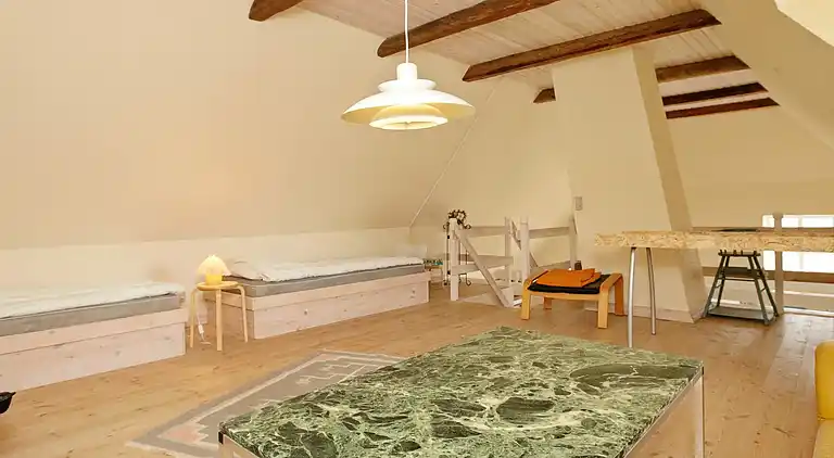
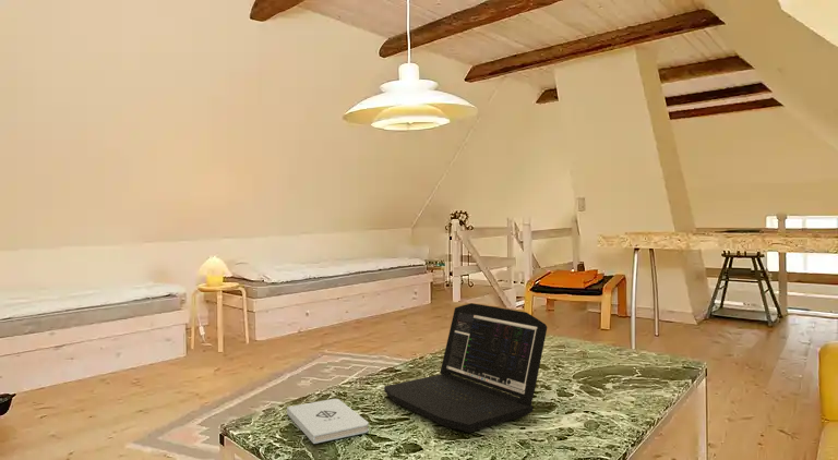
+ laptop [383,302,548,434]
+ notepad [286,398,370,445]
